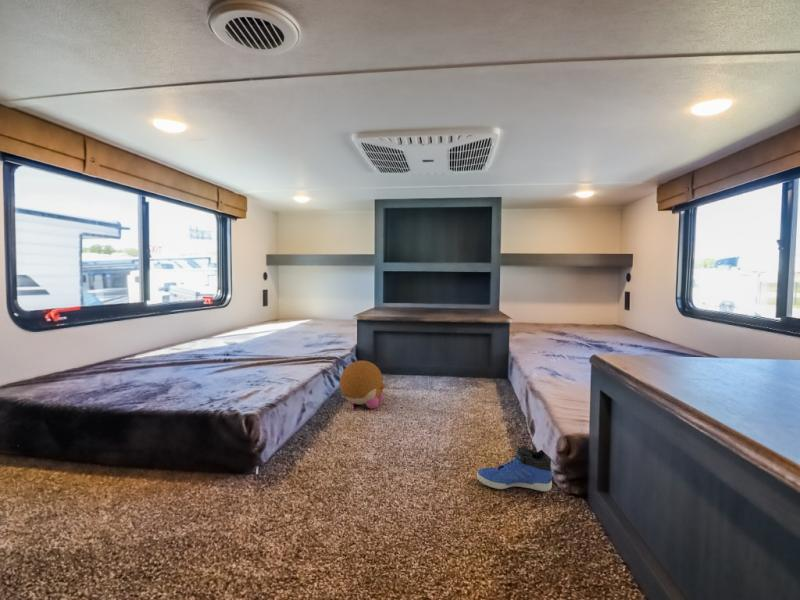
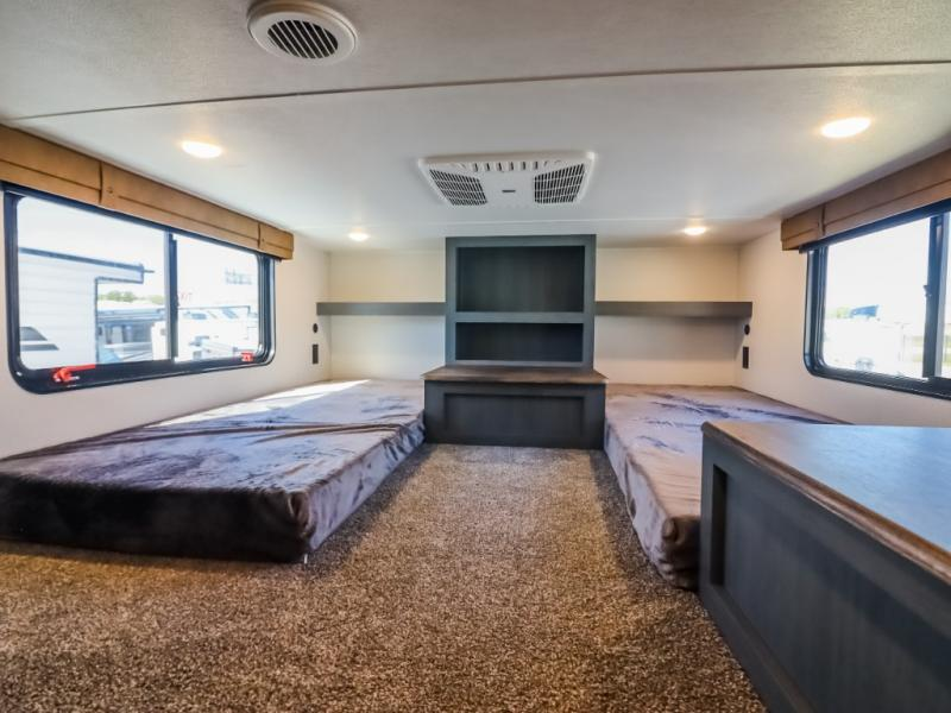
- plush toy [339,360,386,410]
- sneaker [476,444,553,492]
